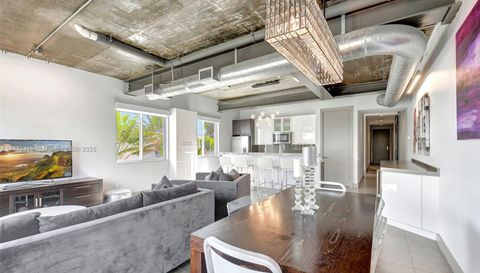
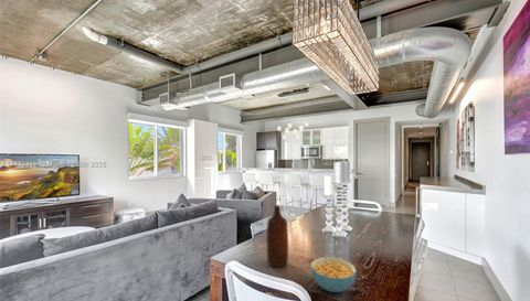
+ bottle [266,204,289,268]
+ cereal bowl [309,256,358,293]
